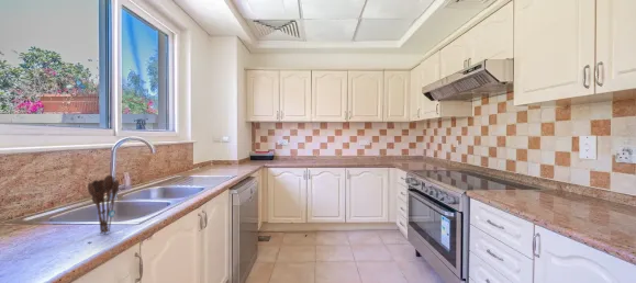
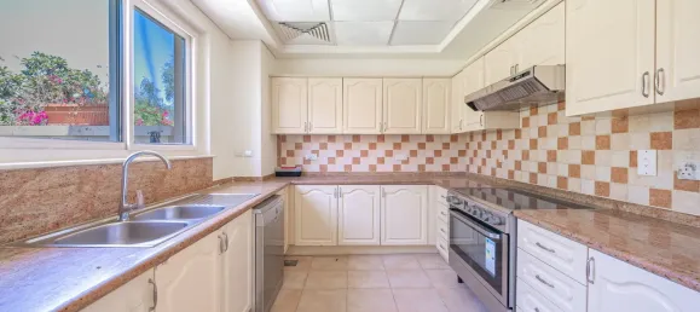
- utensil holder [87,174,121,235]
